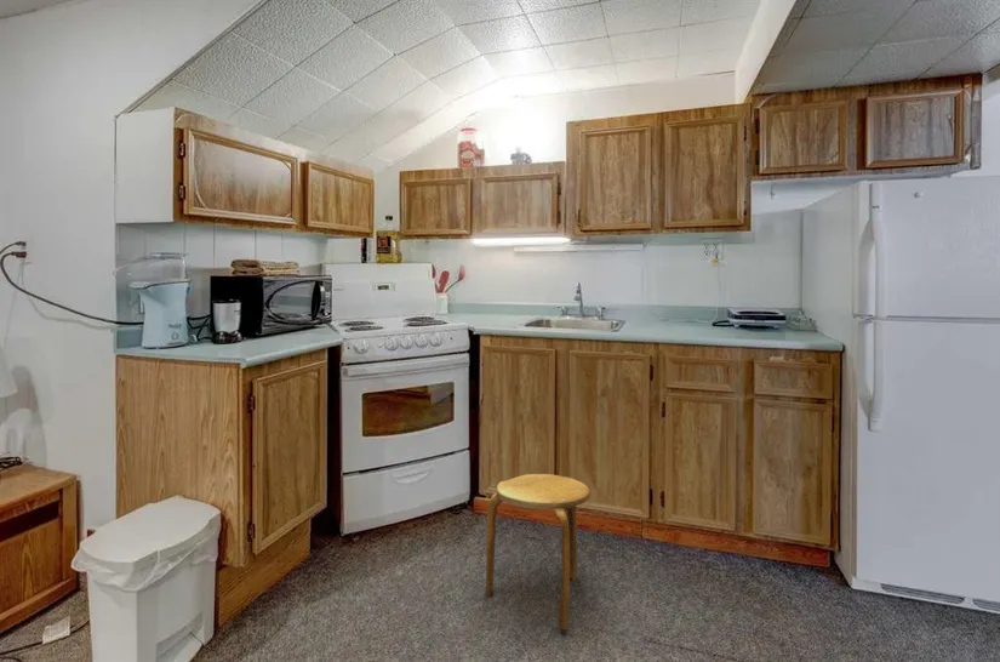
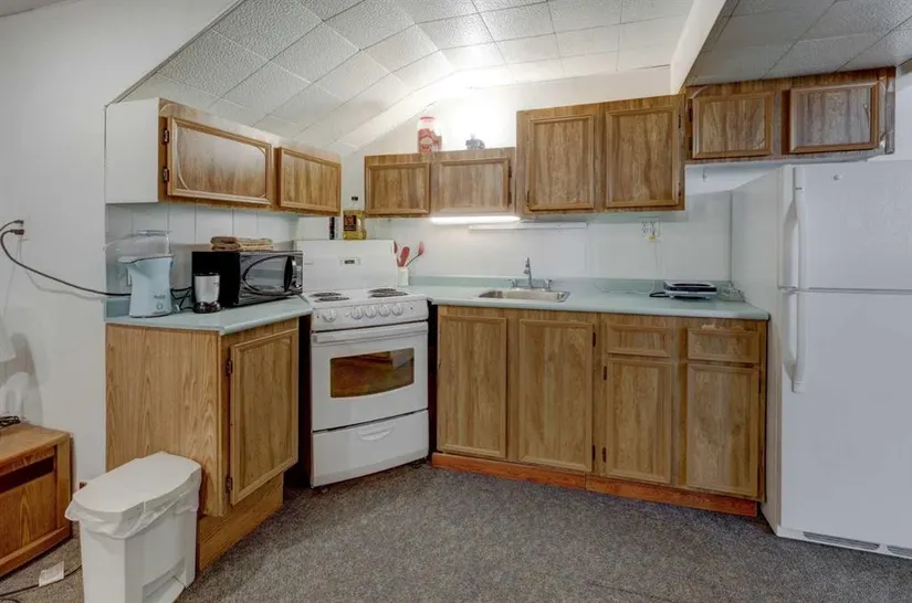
- stool [485,473,592,630]
